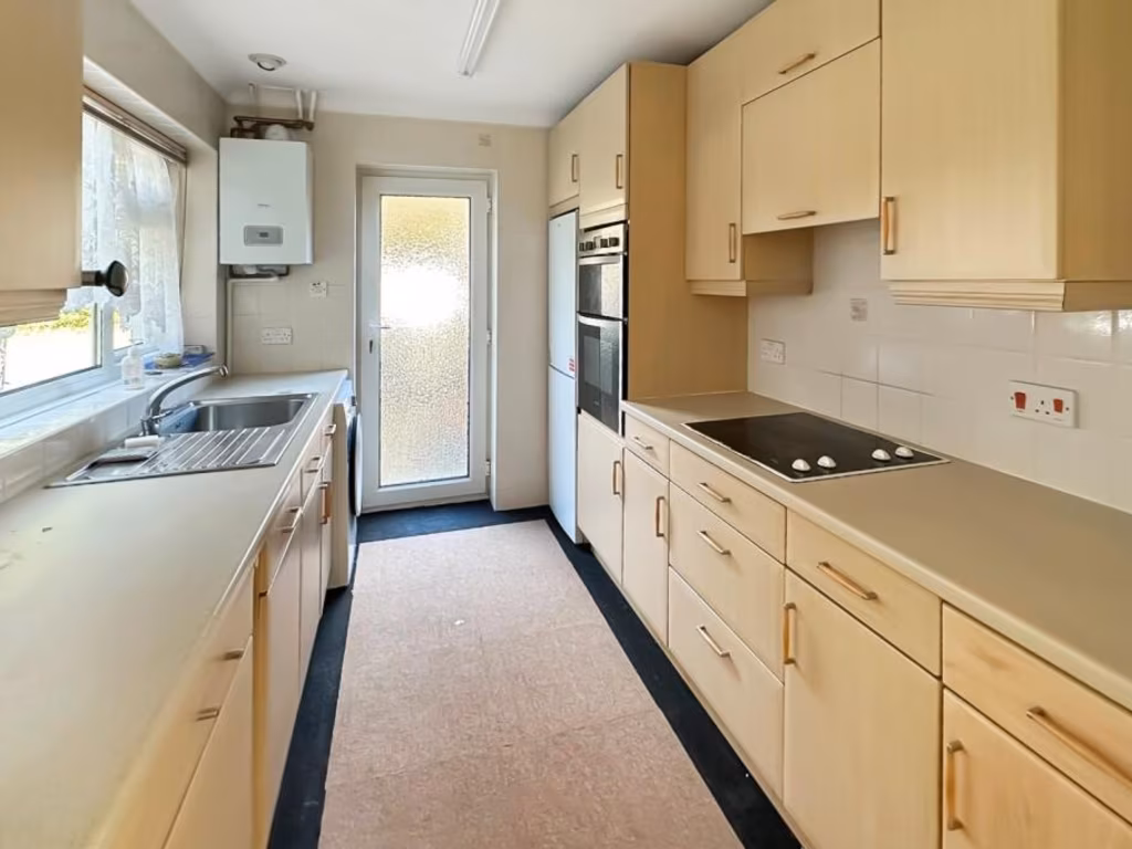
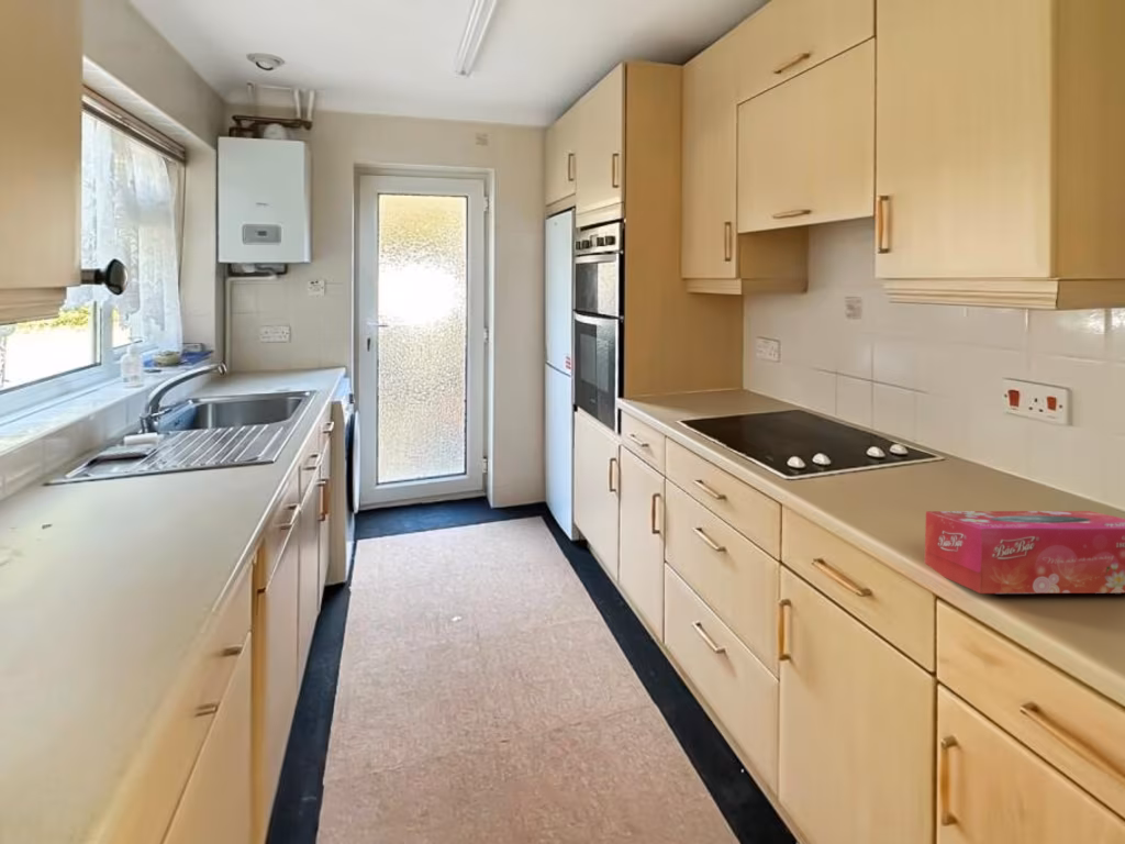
+ tissue box [924,510,1125,595]
